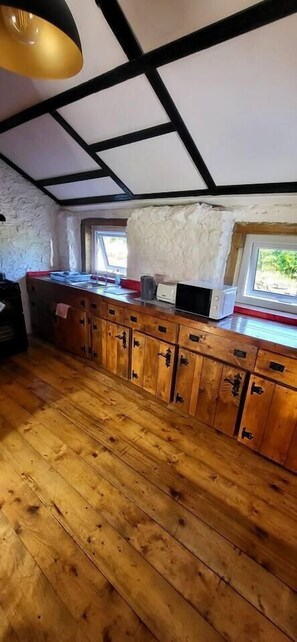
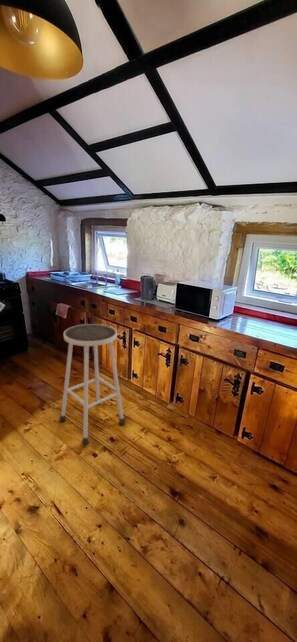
+ stool [58,323,127,446]
